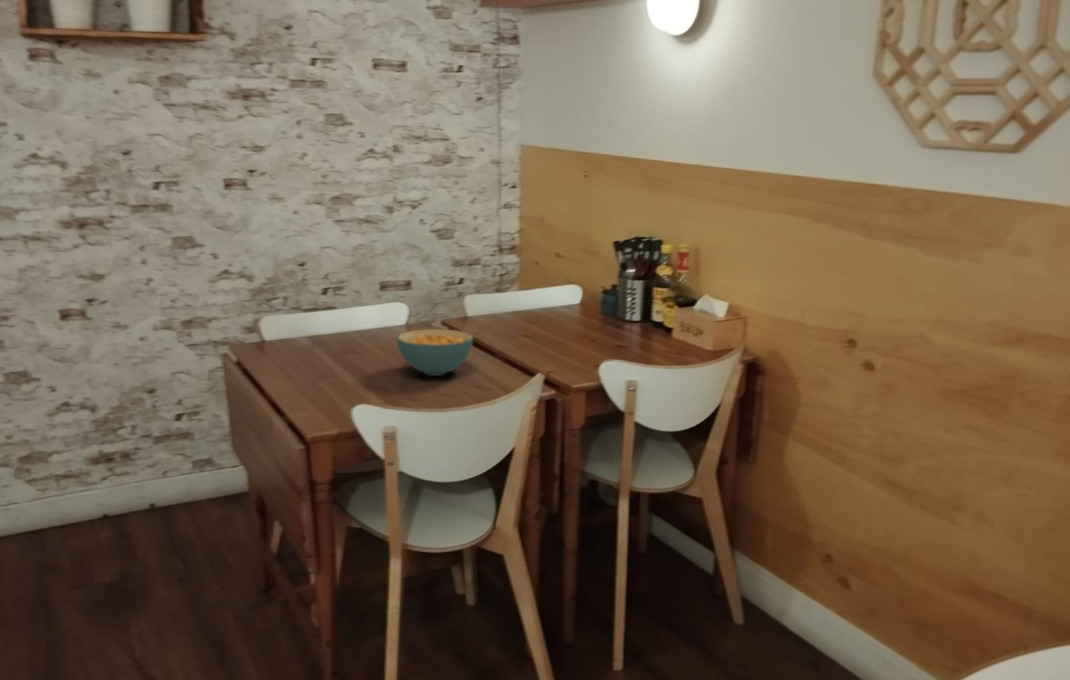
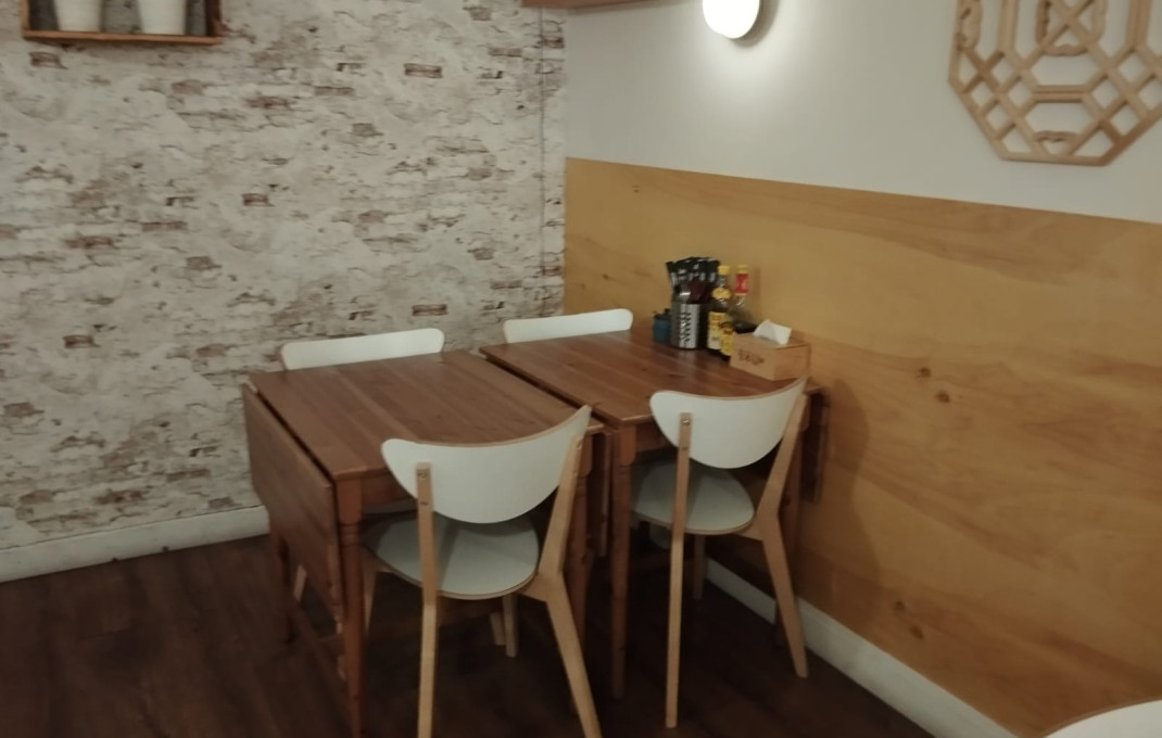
- cereal bowl [396,328,474,377]
